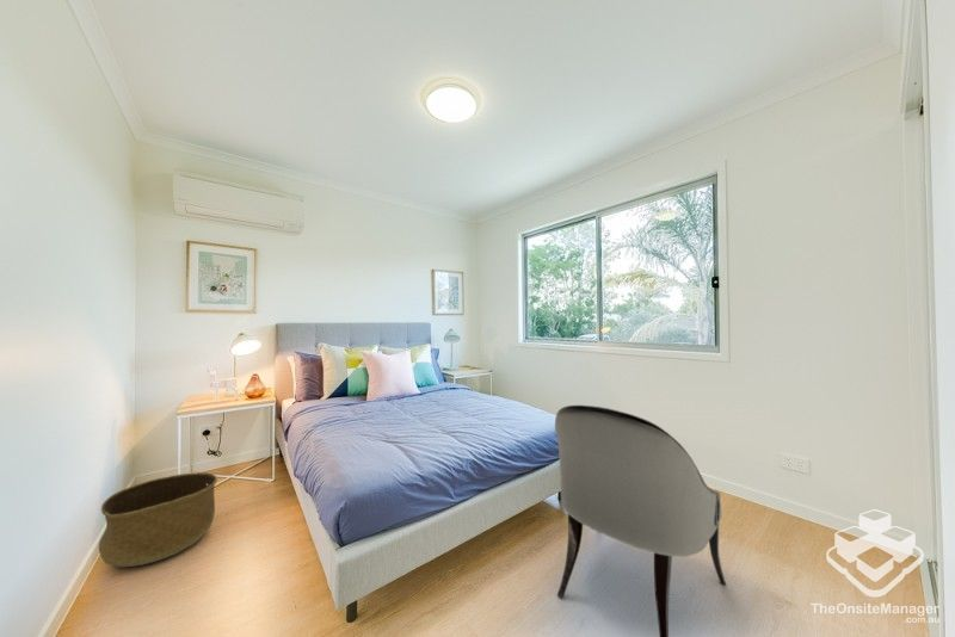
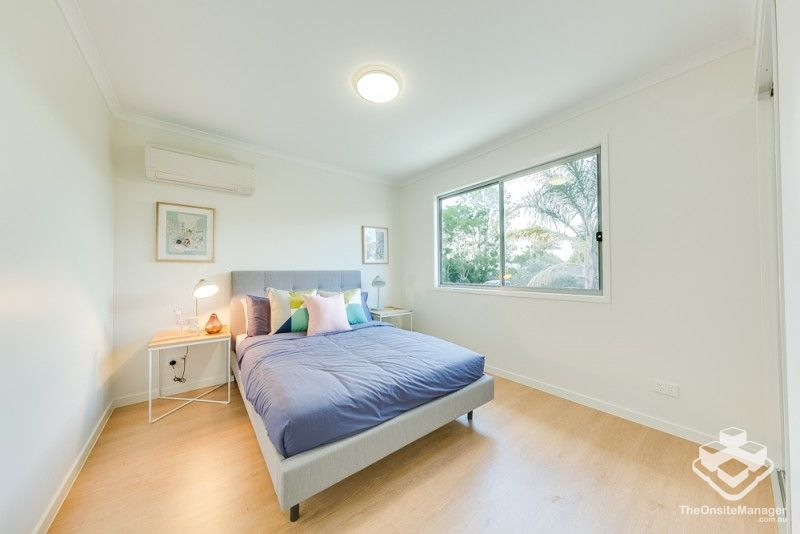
- basket [98,471,218,569]
- armchair [554,404,727,637]
